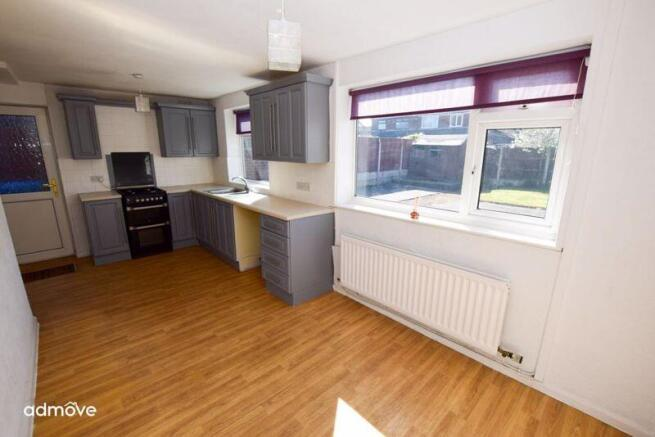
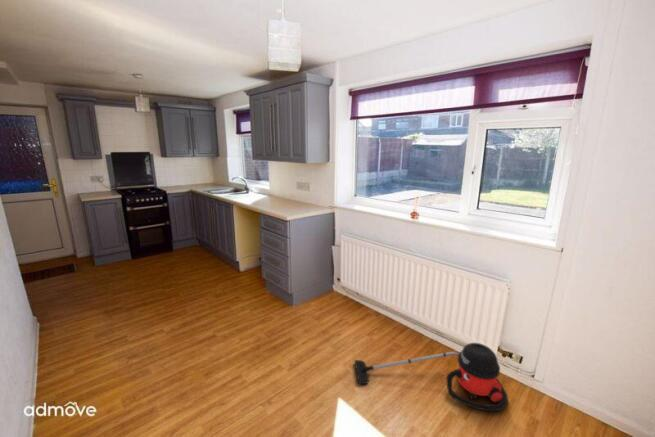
+ vacuum cleaner [354,342,509,412]
